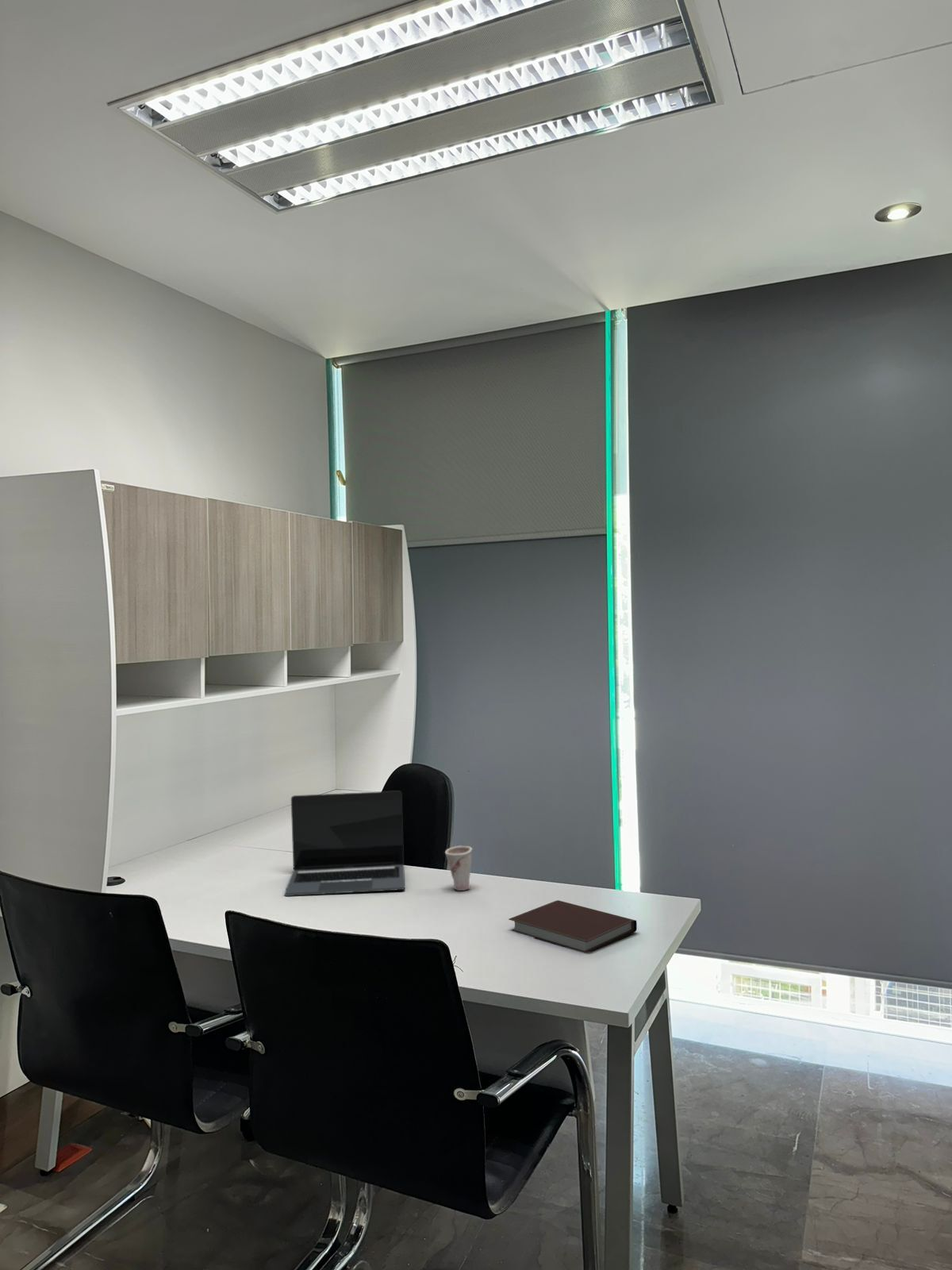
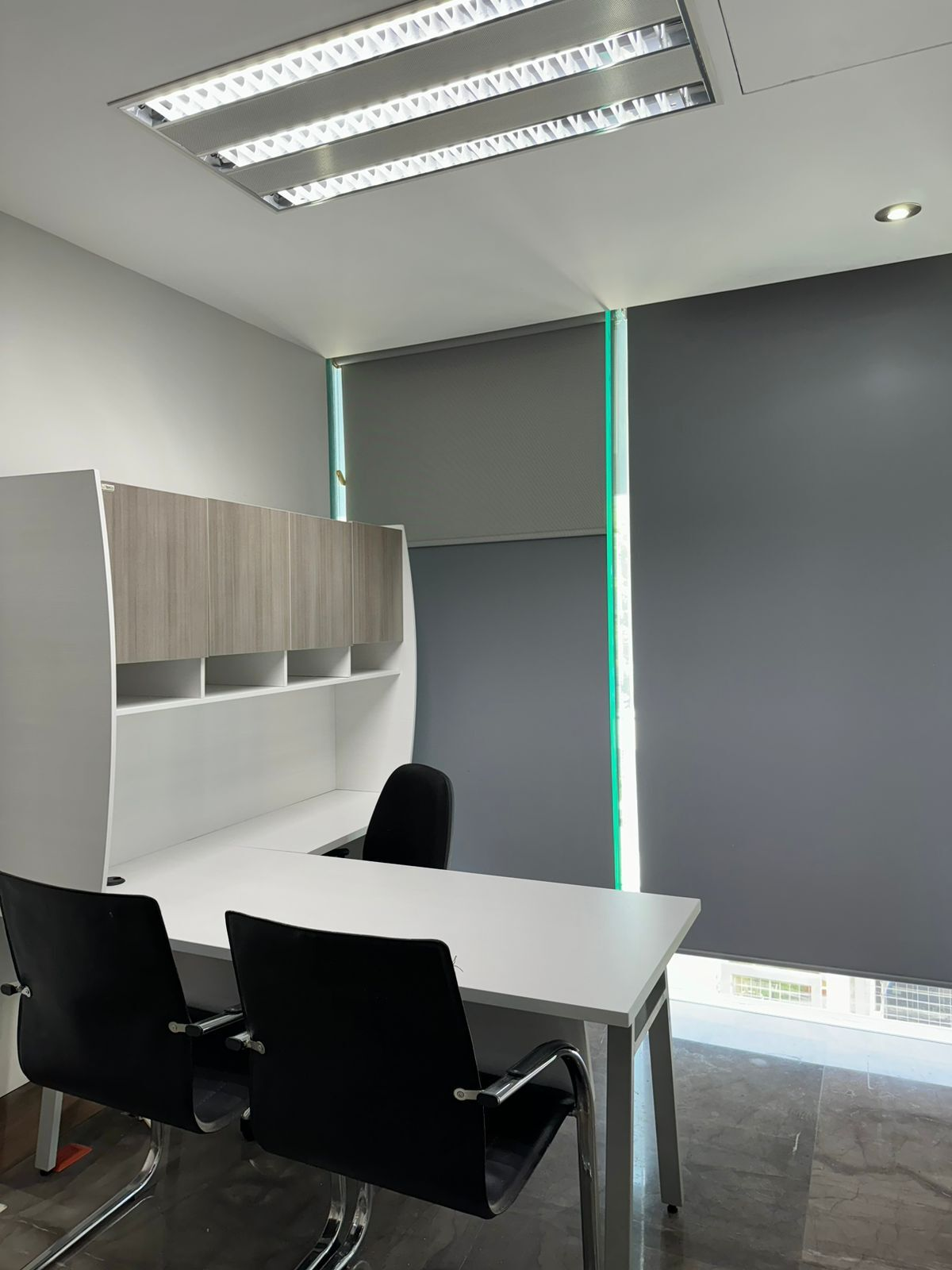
- notebook [508,899,638,953]
- laptop [284,790,405,897]
- cup [444,845,473,891]
